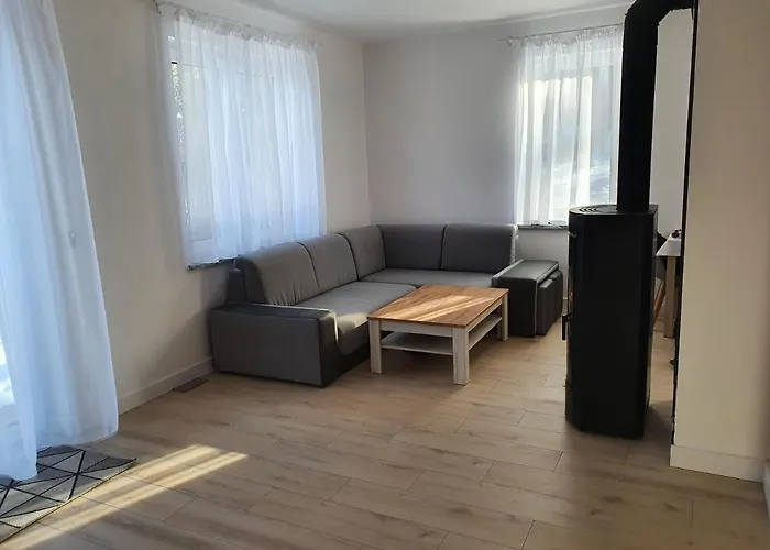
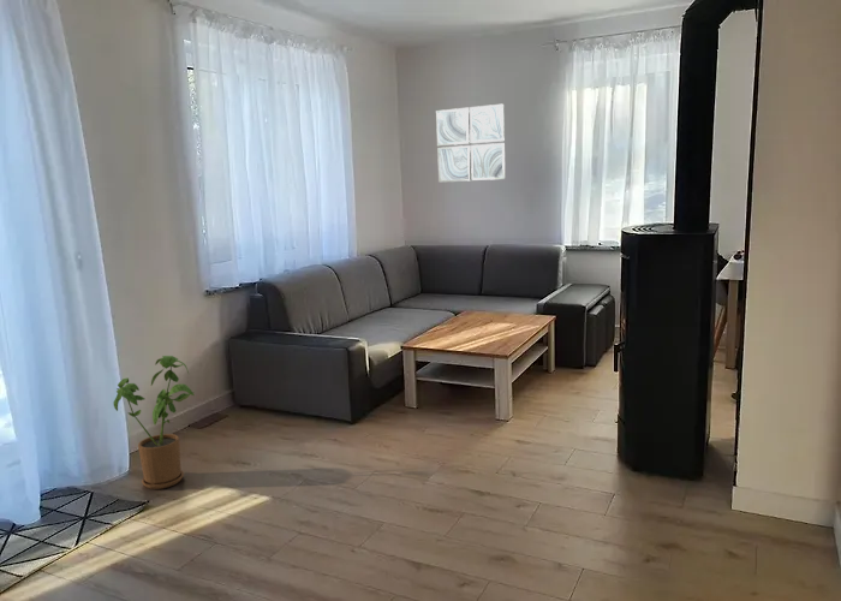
+ house plant [112,355,195,490]
+ wall art [435,102,507,184]
